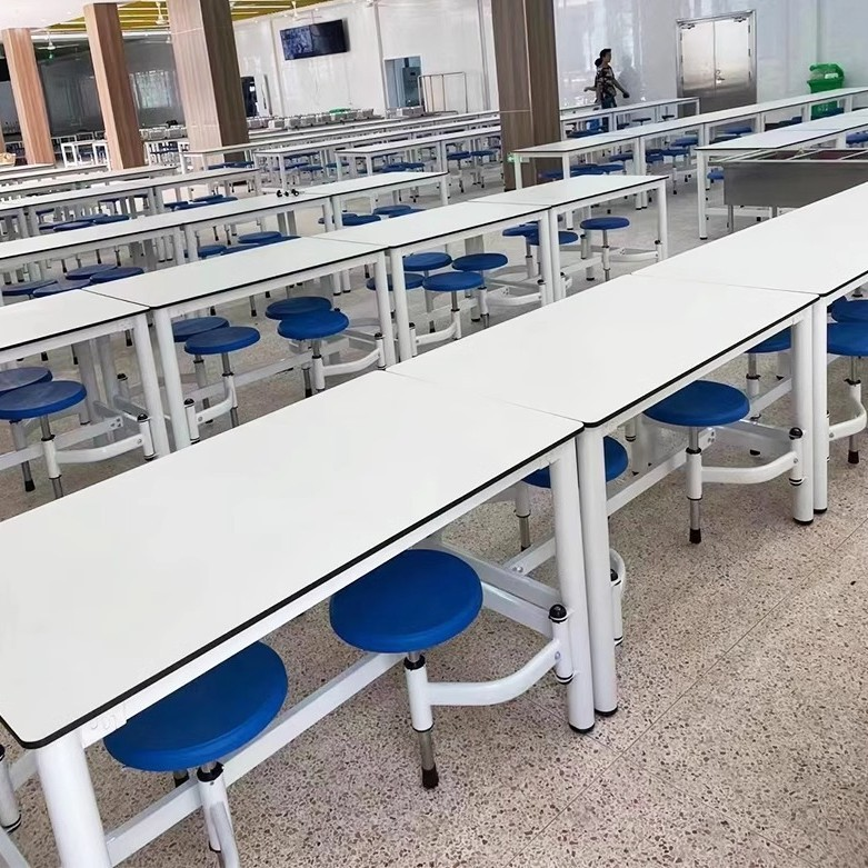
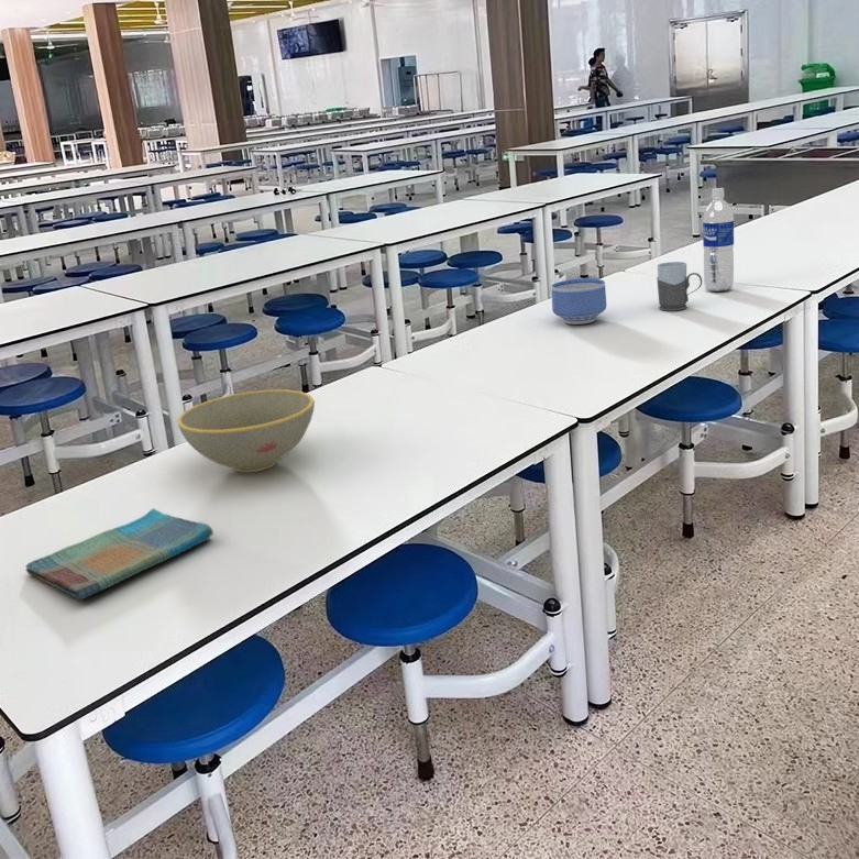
+ dish towel [24,507,214,601]
+ water bottle [702,187,735,293]
+ mug [656,261,703,312]
+ bowl [551,278,607,326]
+ bowl [176,388,316,473]
